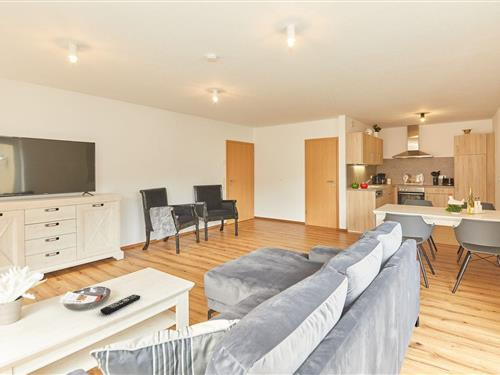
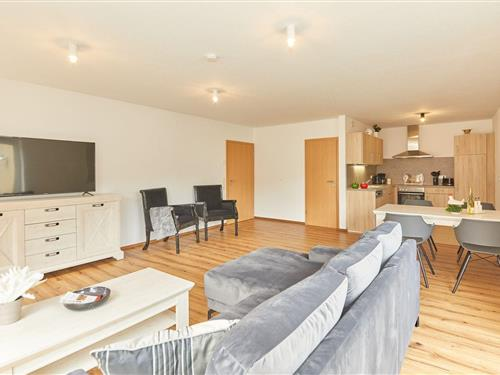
- remote control [99,294,141,315]
